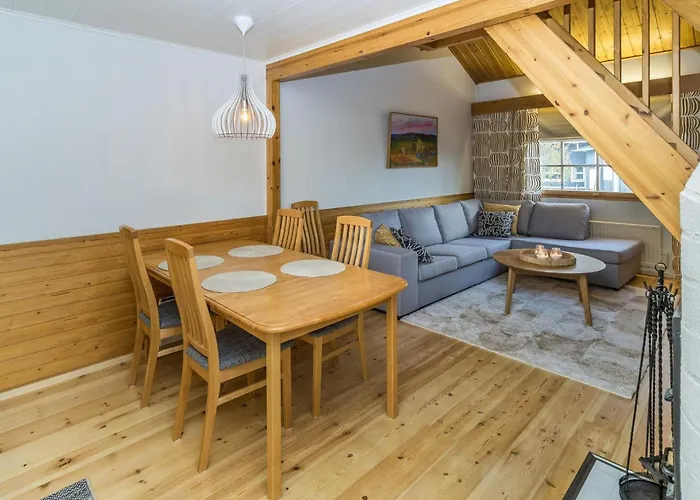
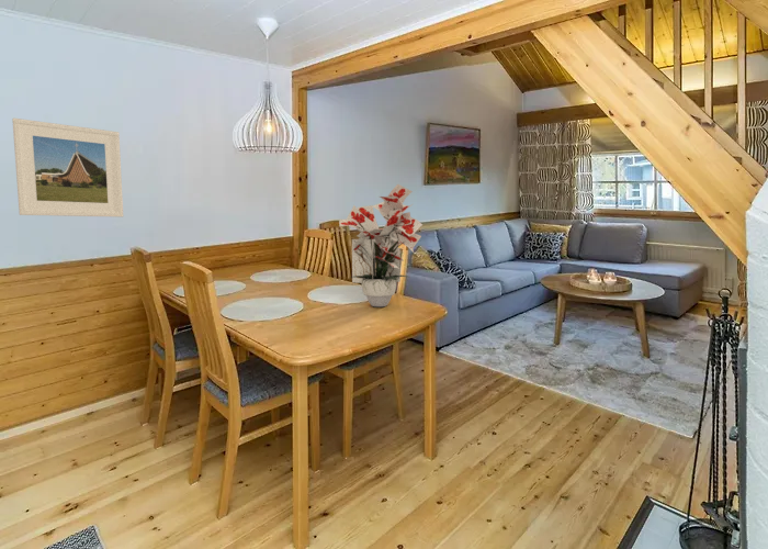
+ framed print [11,117,124,217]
+ bouquet [338,183,423,307]
